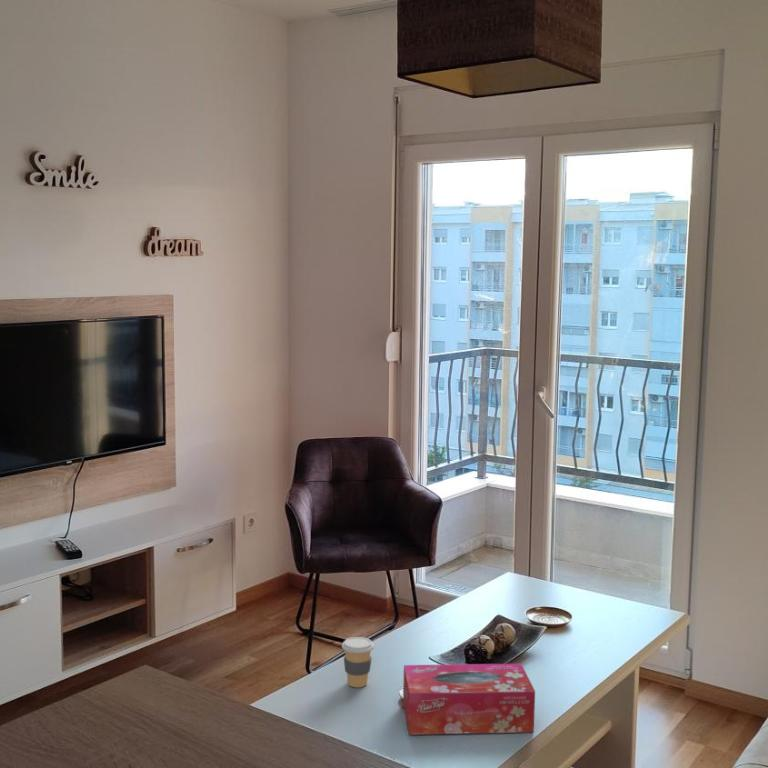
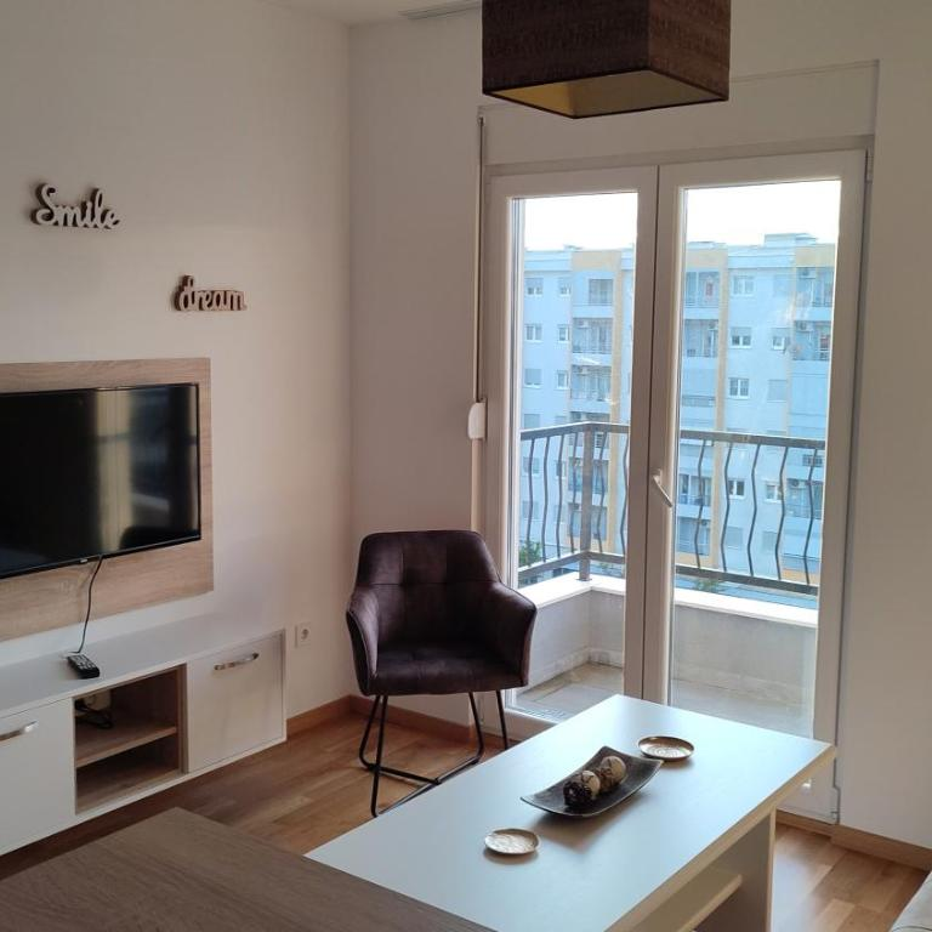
- tissue box [402,663,536,735]
- coffee cup [341,636,375,688]
